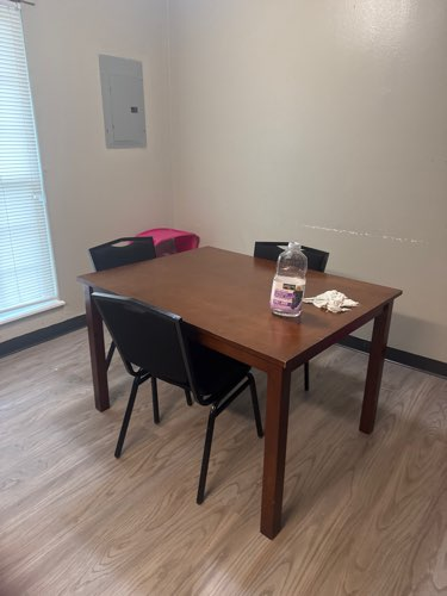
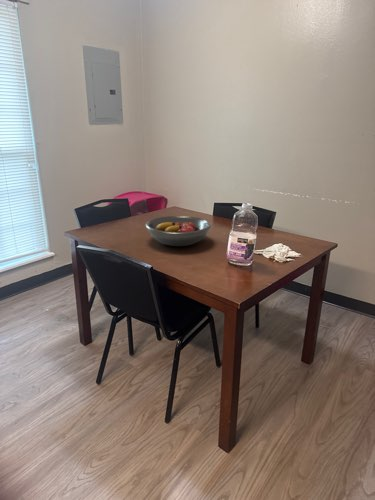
+ fruit bowl [145,215,212,247]
